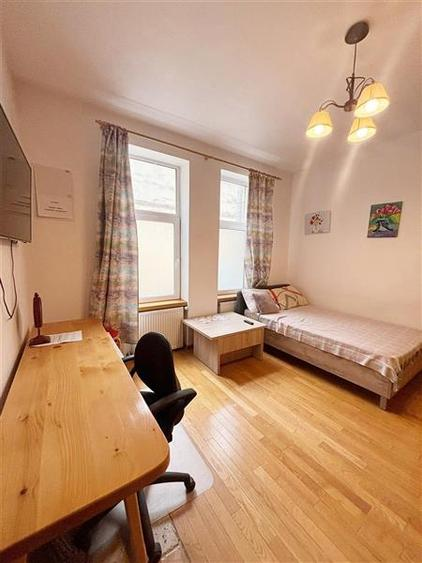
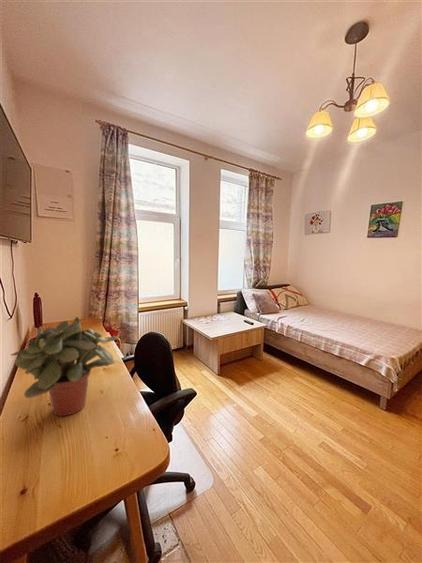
+ potted plant [9,316,119,417]
